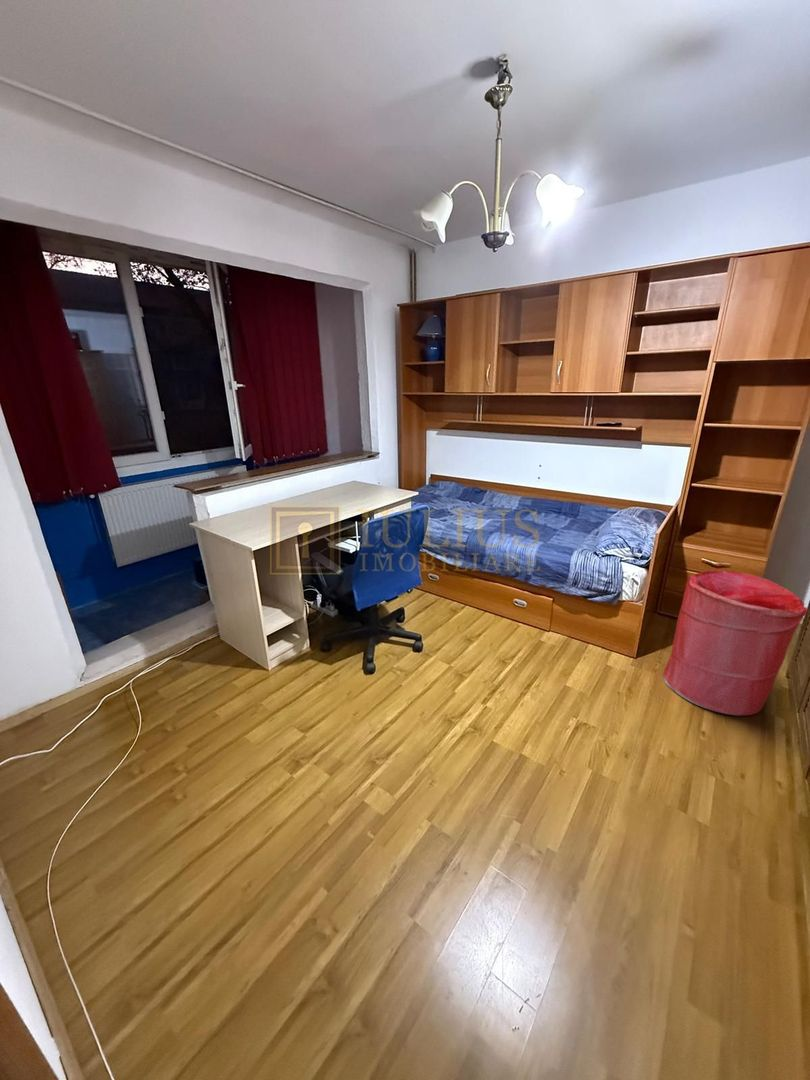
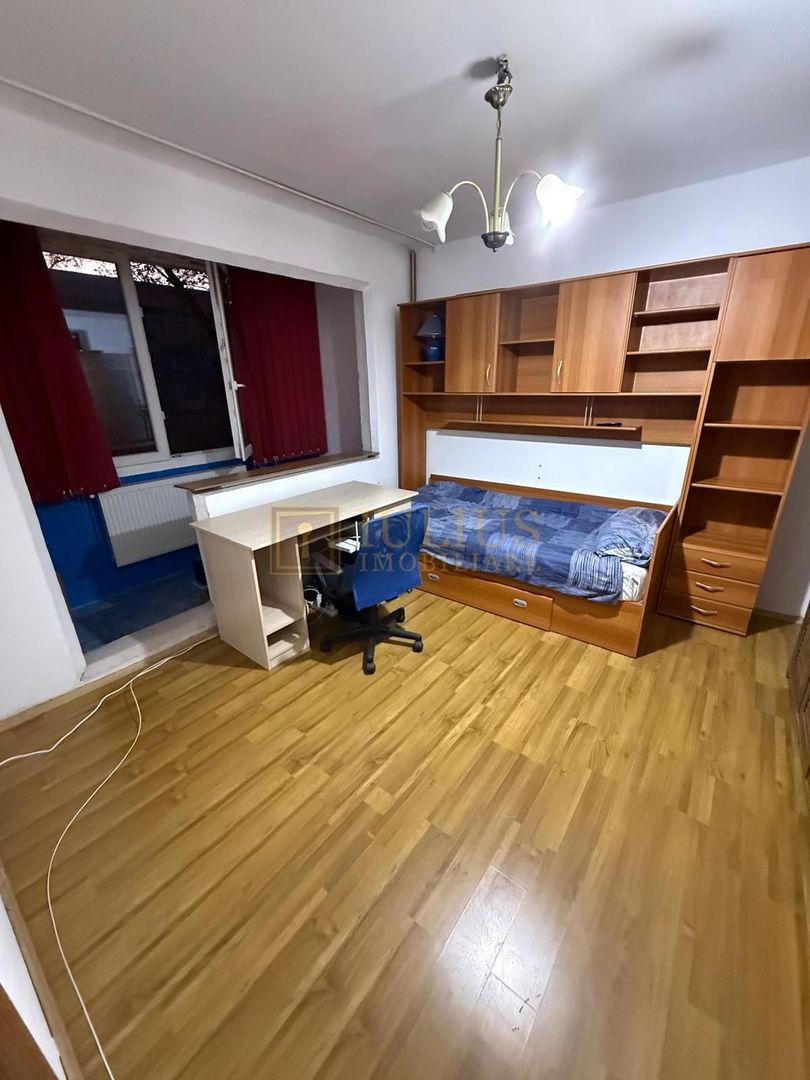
- laundry hamper [662,569,809,716]
